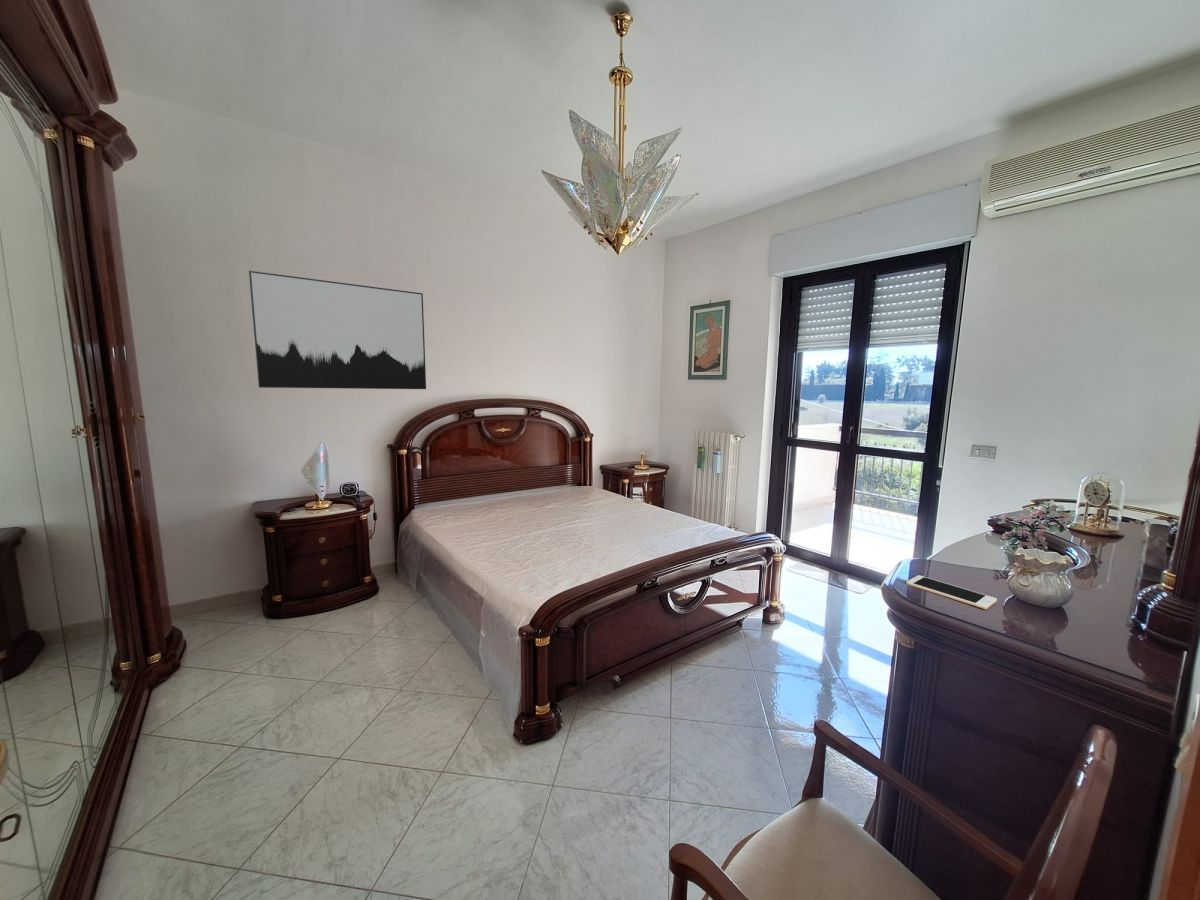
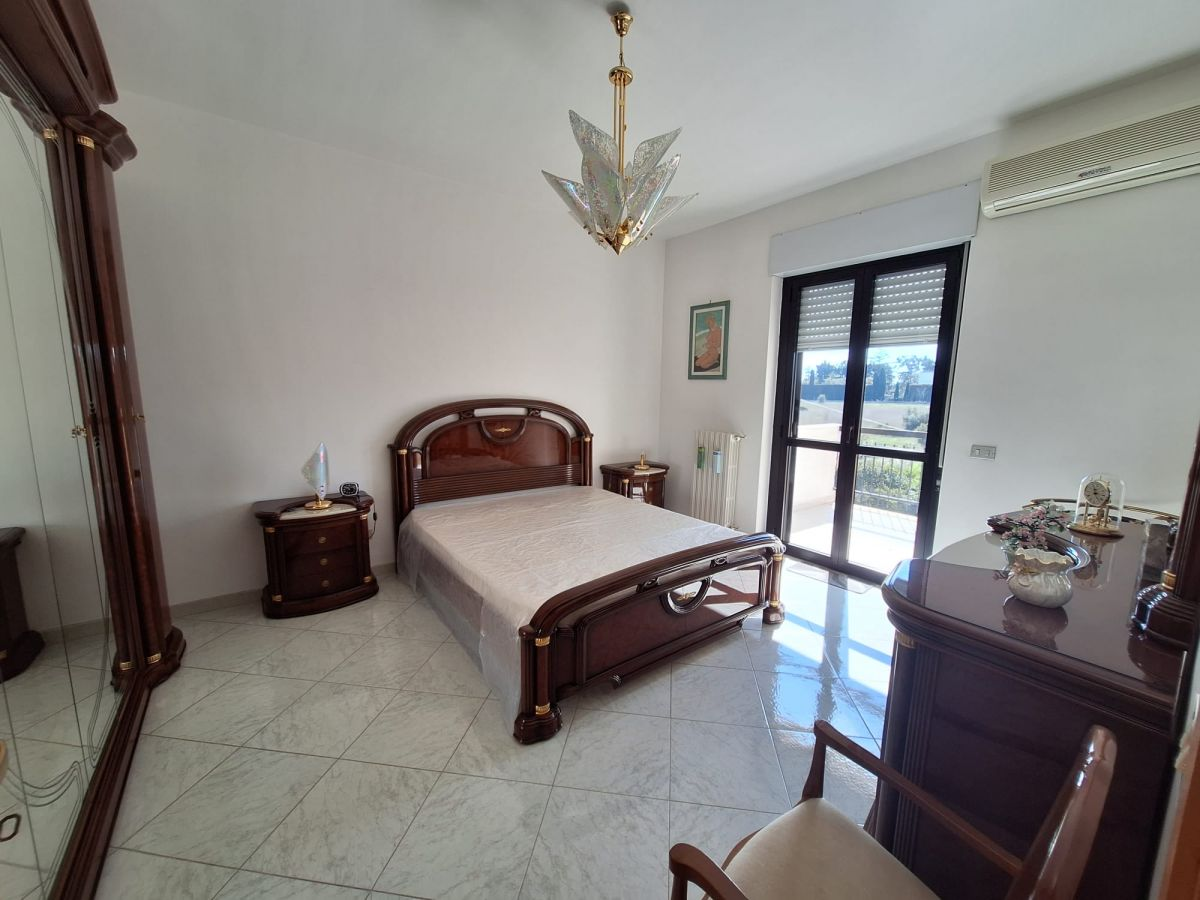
- cell phone [905,574,998,610]
- wall art [248,270,427,390]
